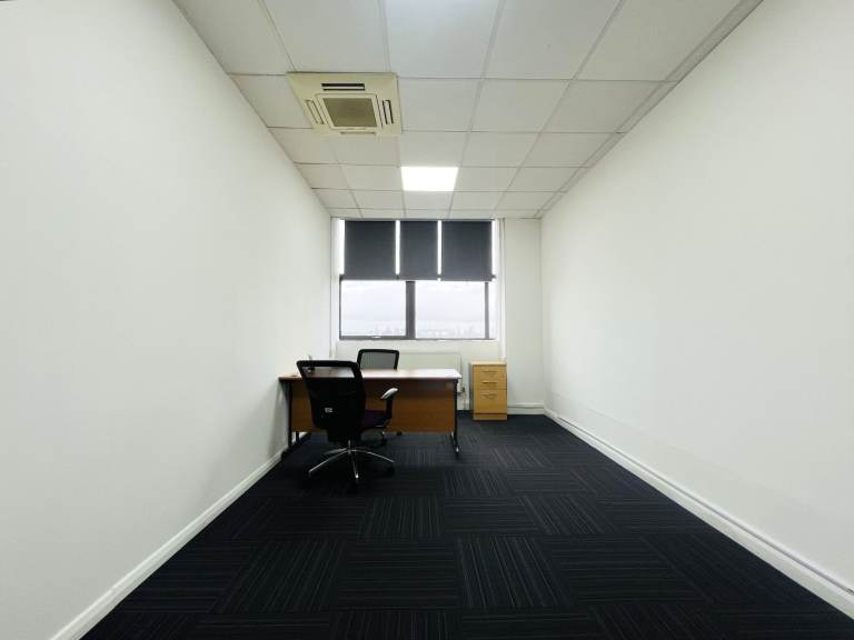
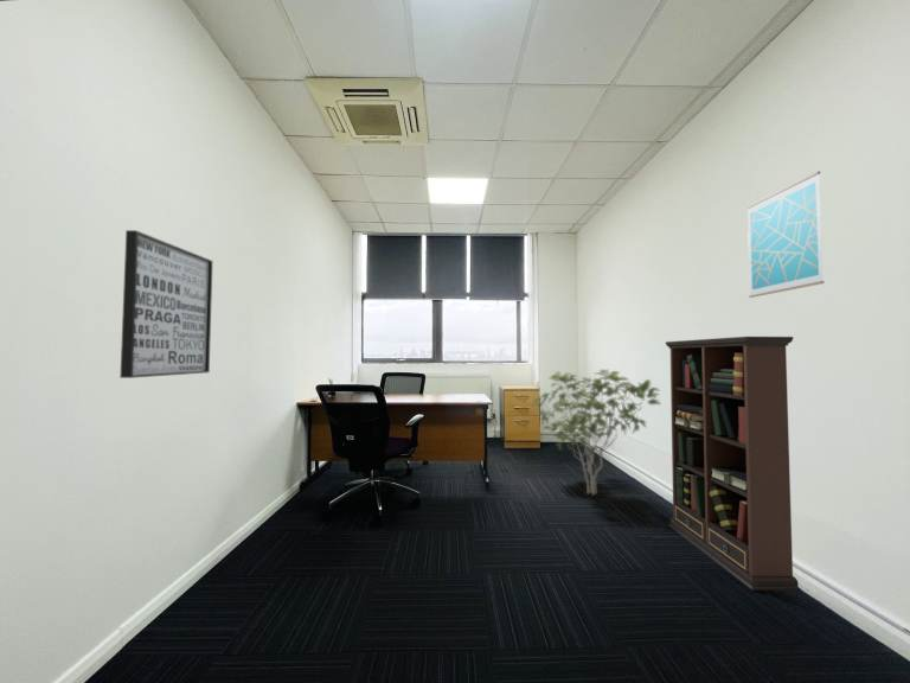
+ wall art [745,170,826,299]
+ bookcase [665,336,802,592]
+ wall art [118,229,214,379]
+ shrub [531,368,662,496]
